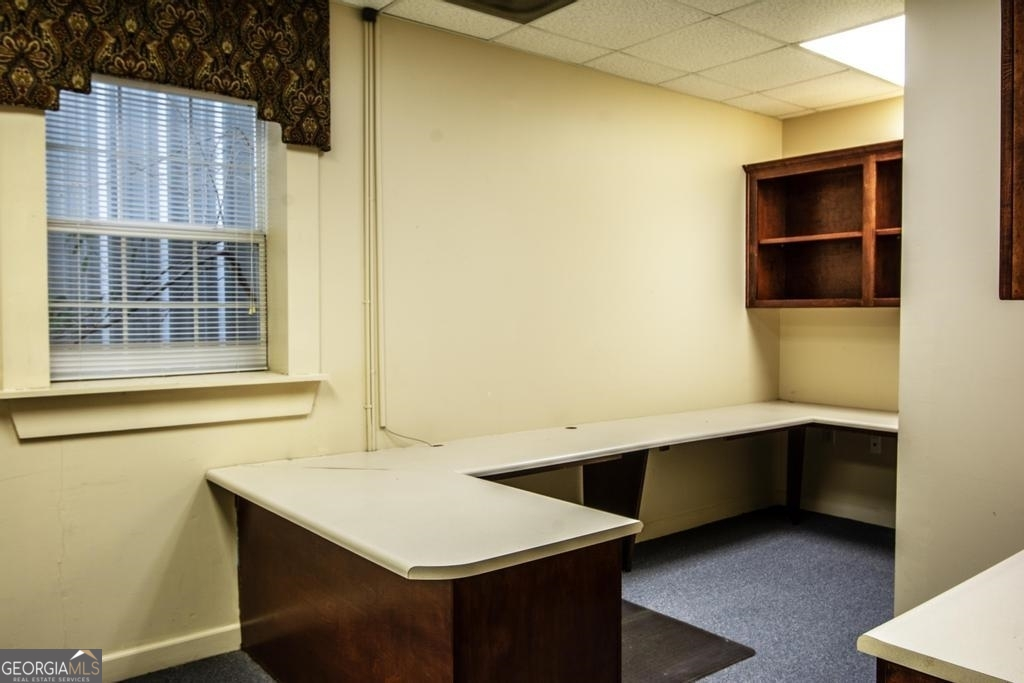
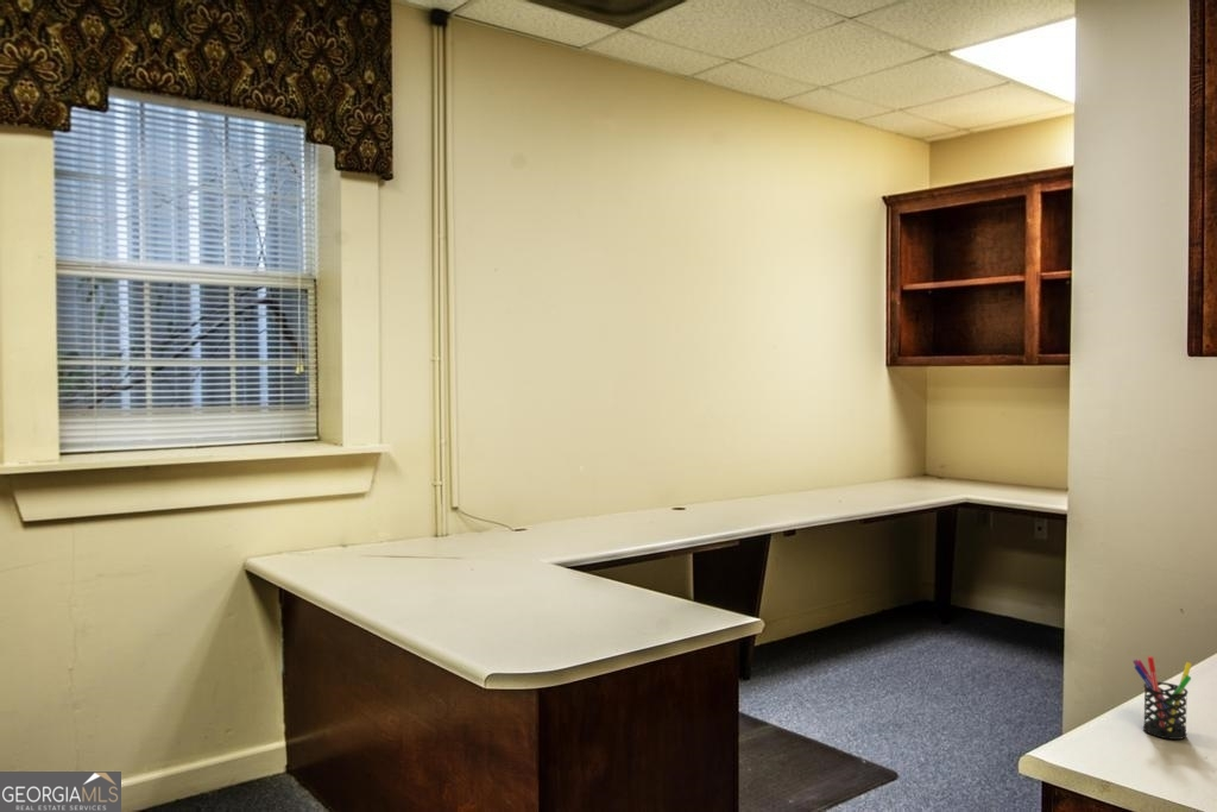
+ pen holder [1131,655,1193,741]
